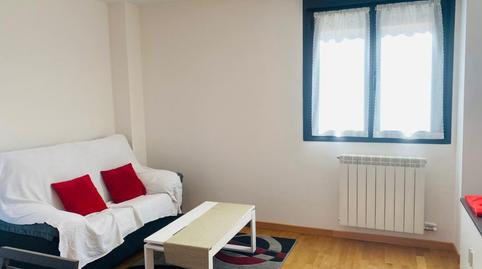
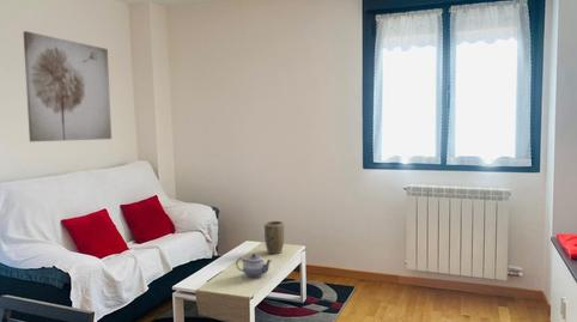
+ wall art [23,30,113,142]
+ teapot [235,253,273,279]
+ plant pot [263,220,285,255]
